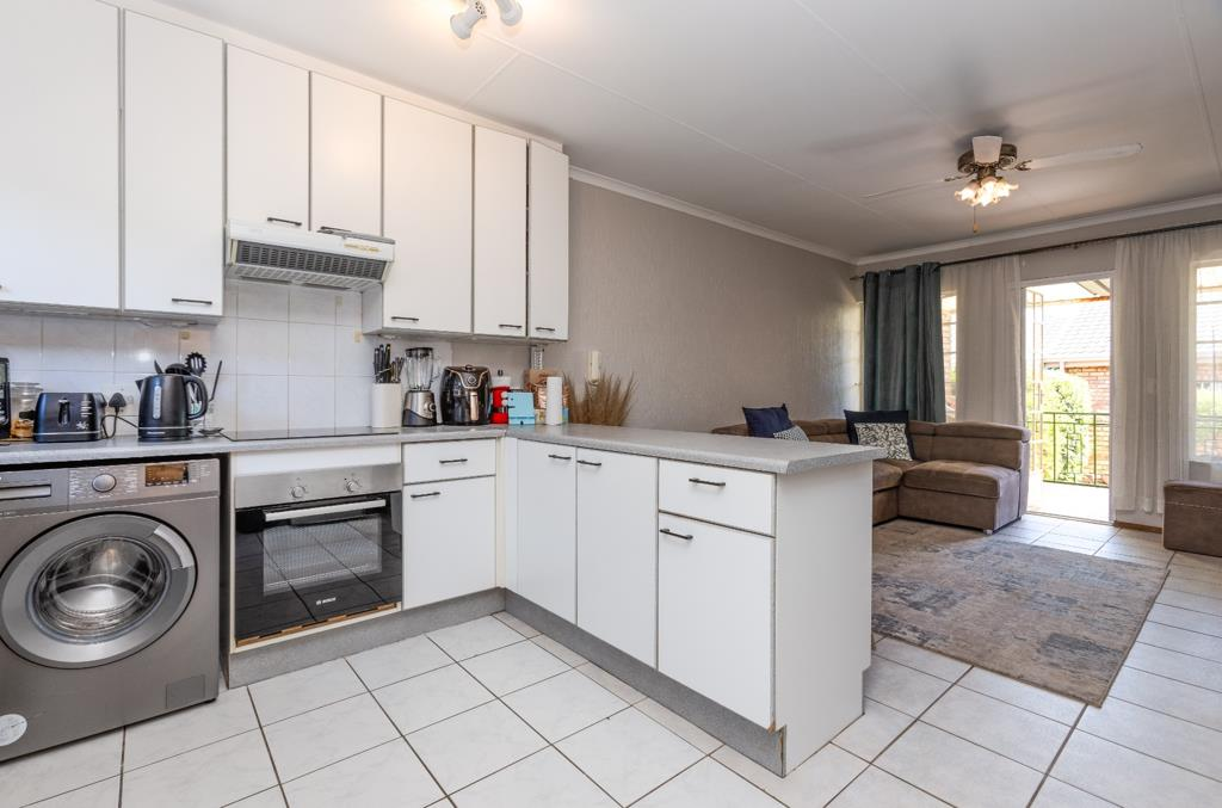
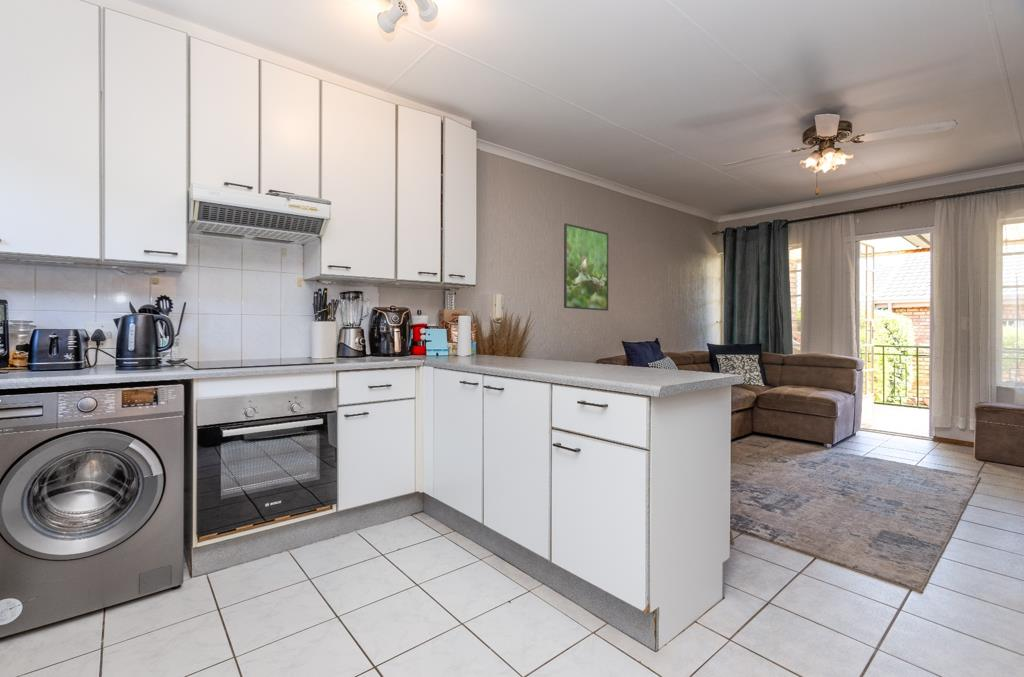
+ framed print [563,222,609,312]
